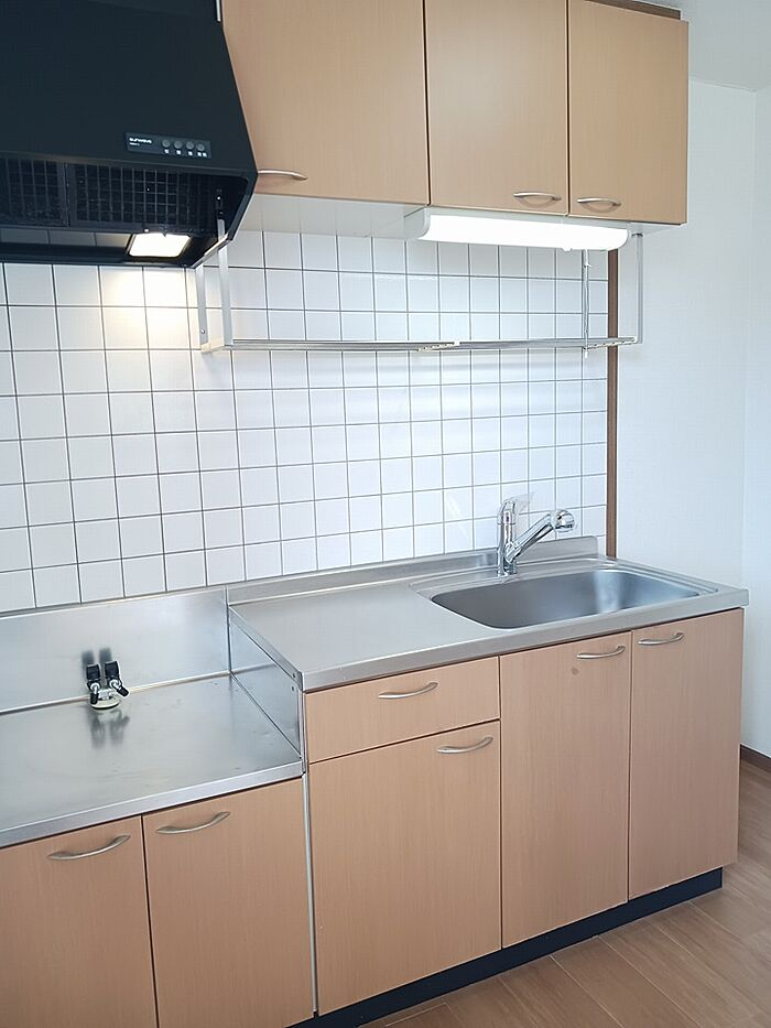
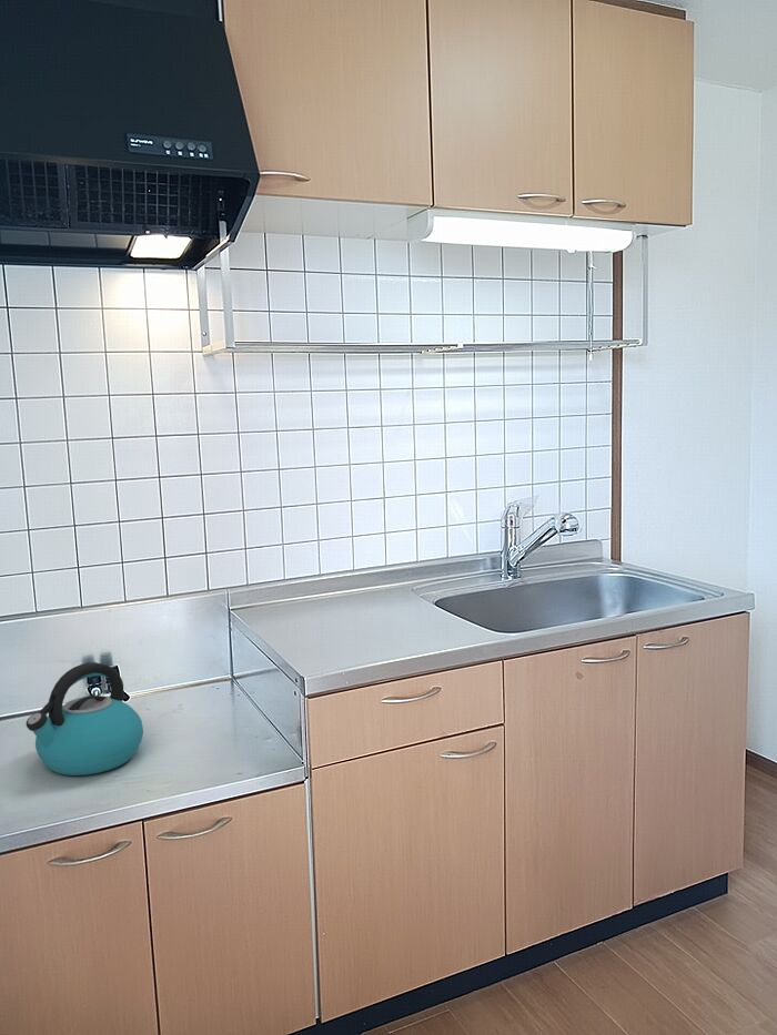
+ kettle [24,661,144,777]
